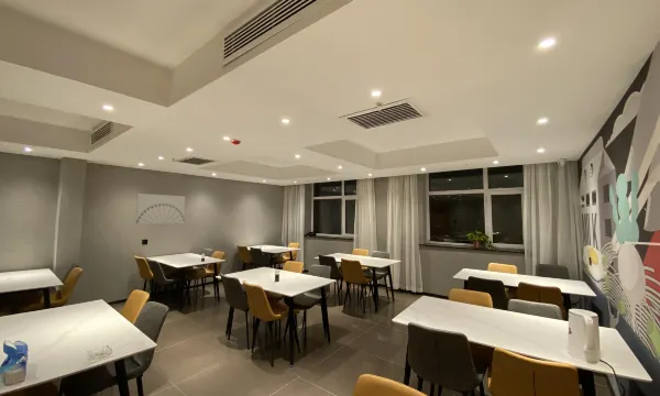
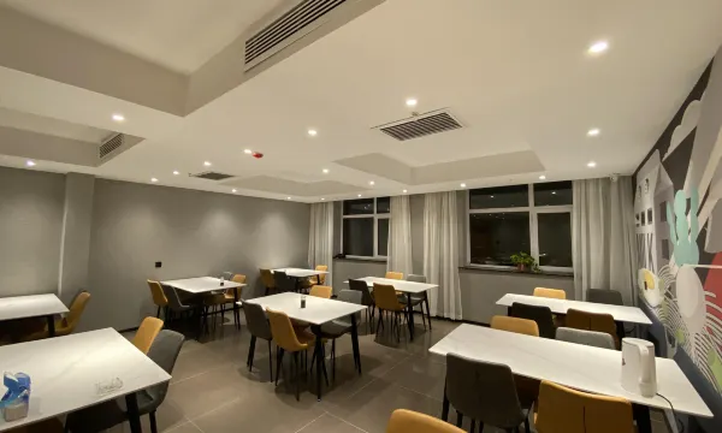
- wall art [135,193,186,226]
